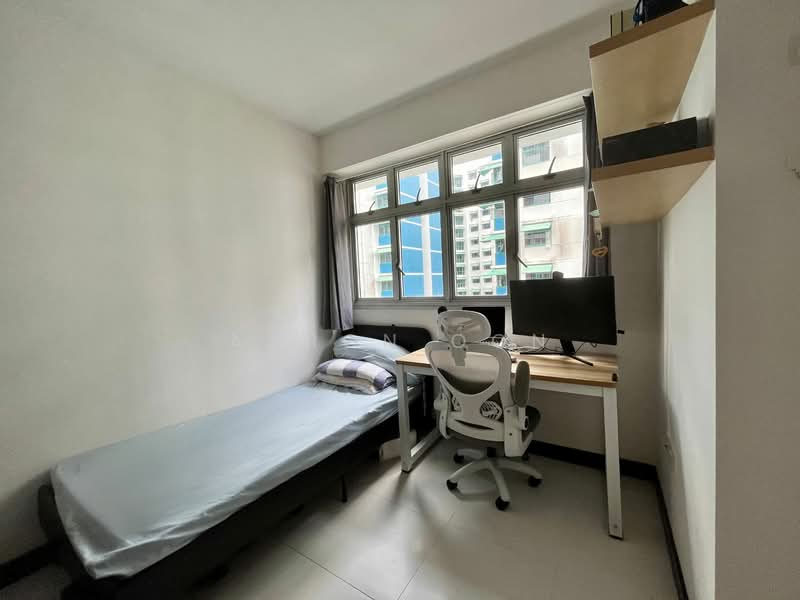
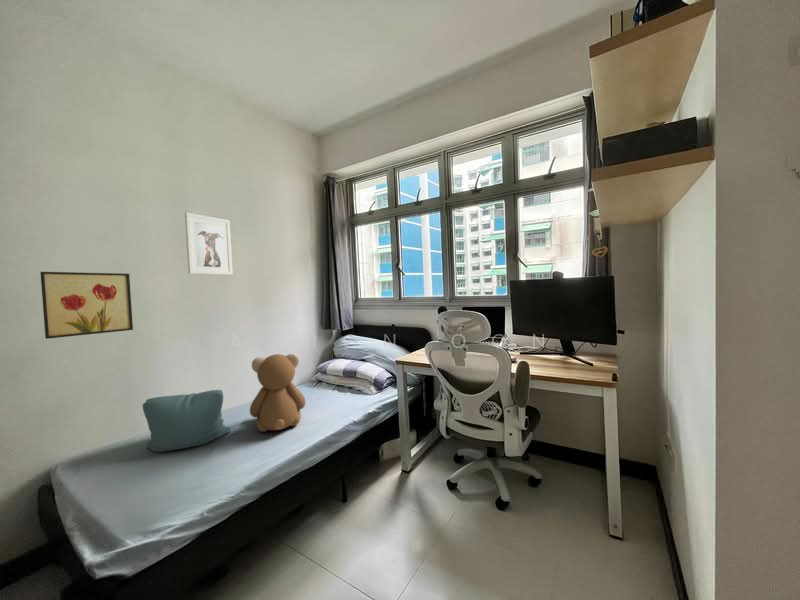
+ teddy bear [249,353,307,433]
+ cushion [142,389,232,453]
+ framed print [184,212,233,276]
+ wall art [39,271,134,340]
